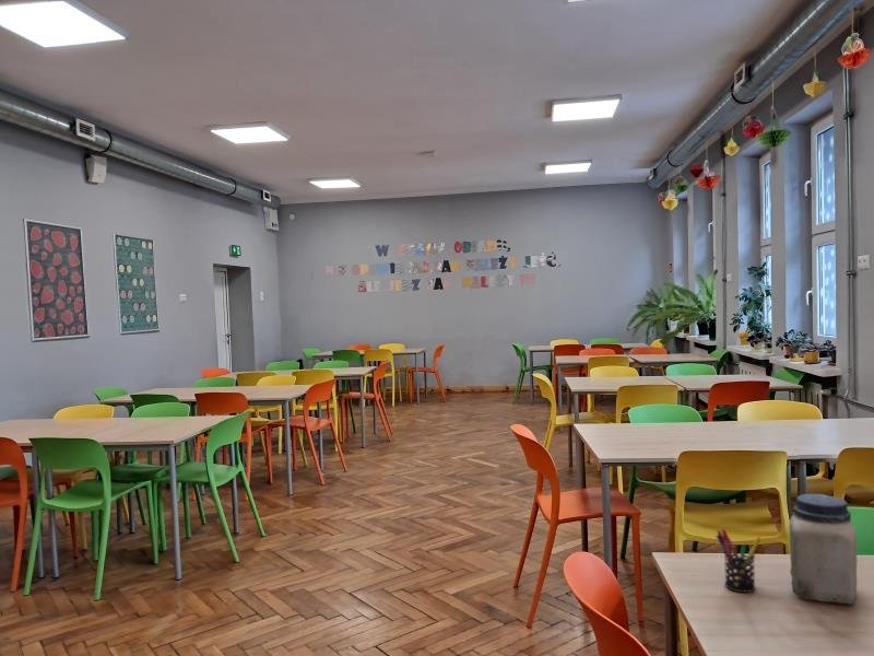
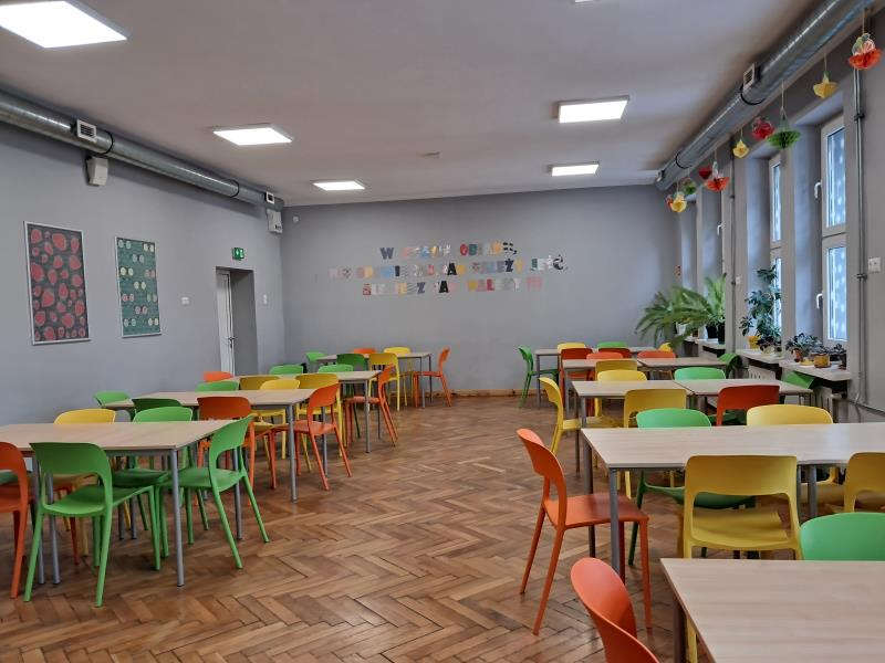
- pen holder [714,528,763,594]
- jar [789,493,858,606]
